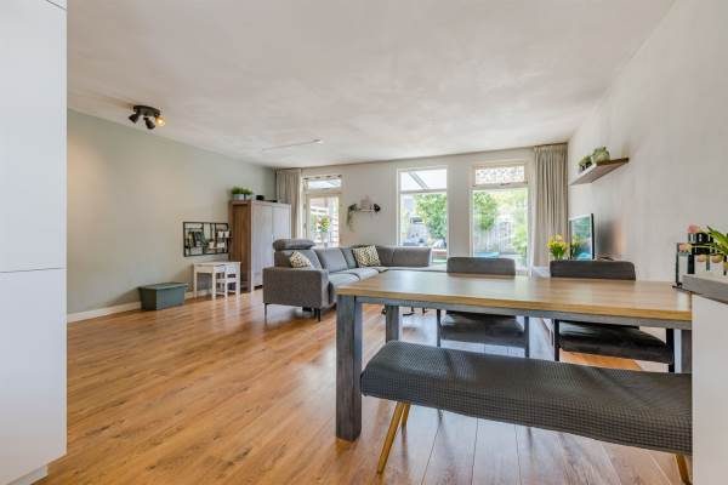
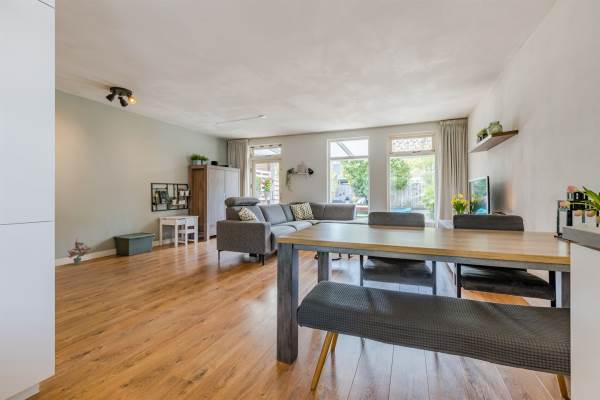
+ potted plant [67,238,92,266]
